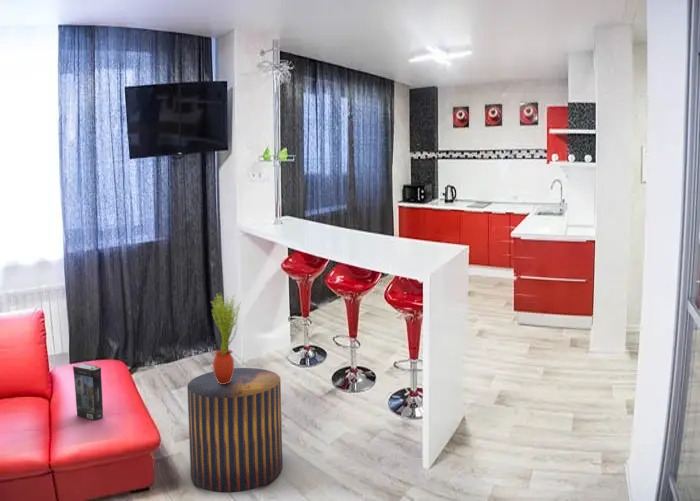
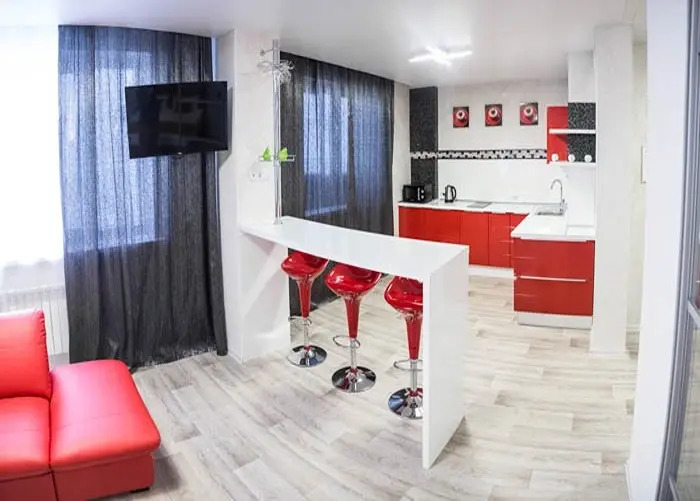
- potted plant [211,292,242,384]
- book [72,362,104,421]
- stool [186,367,284,494]
